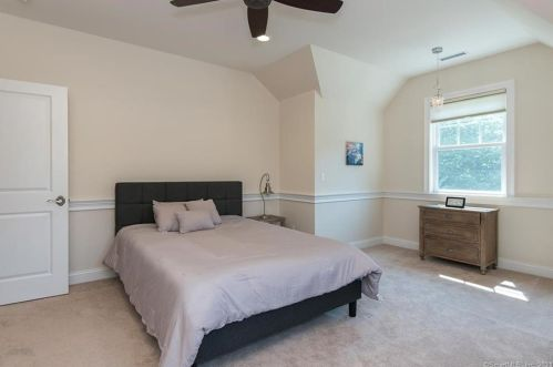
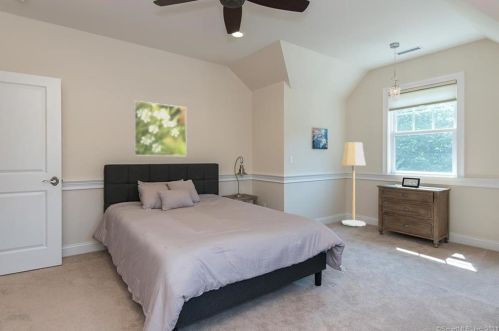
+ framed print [133,100,187,157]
+ floor lamp [341,141,367,227]
